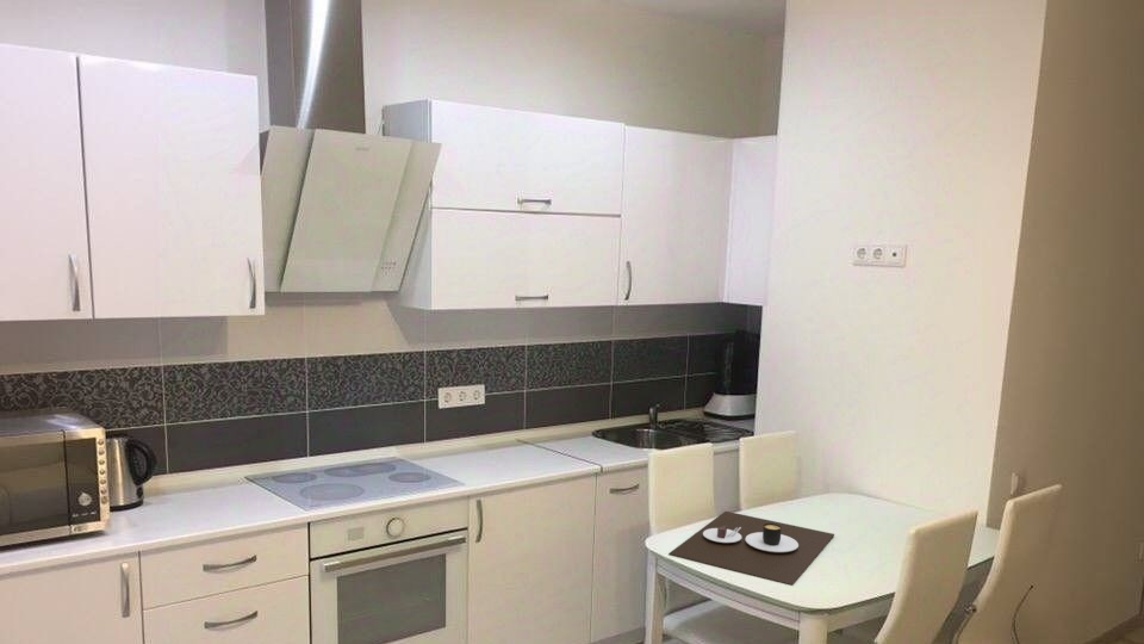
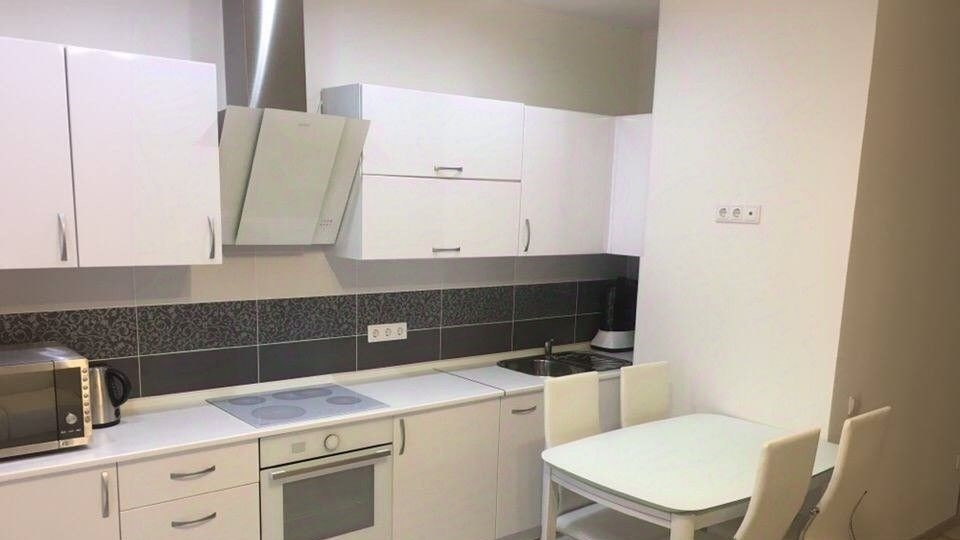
- place mat [667,510,835,587]
